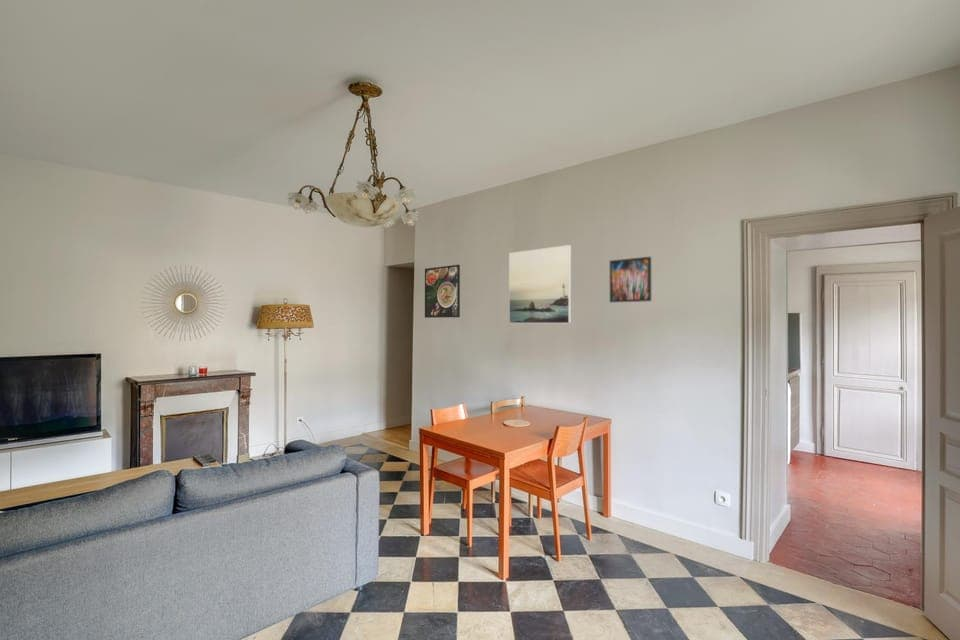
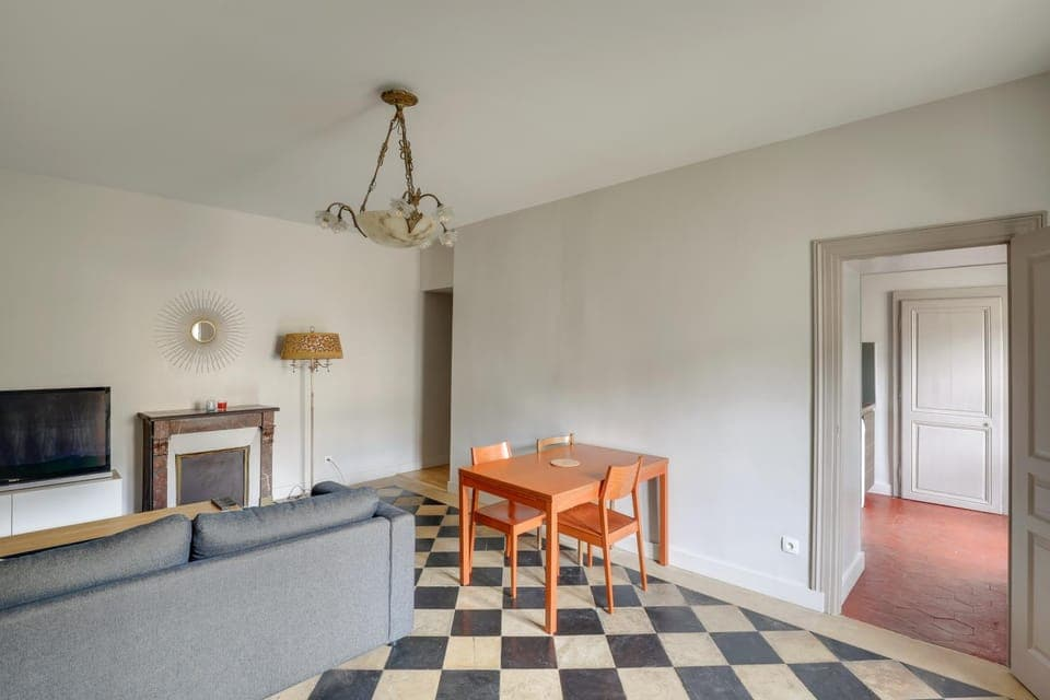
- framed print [508,244,572,324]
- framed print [424,264,461,319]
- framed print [609,256,652,303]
